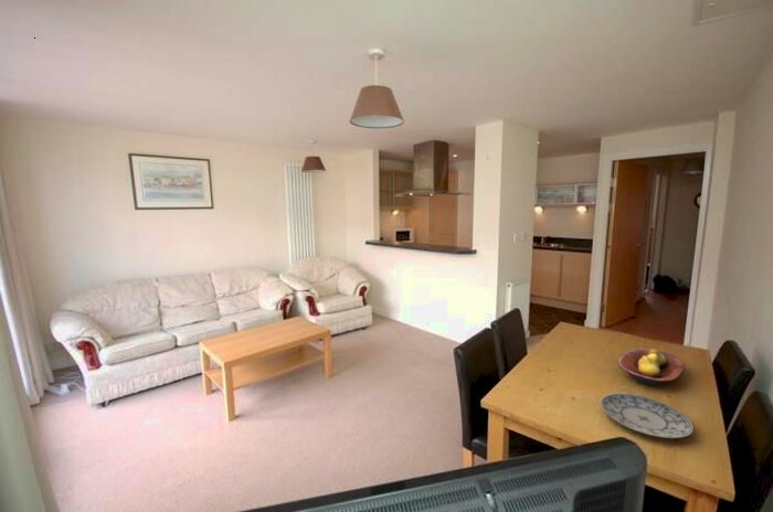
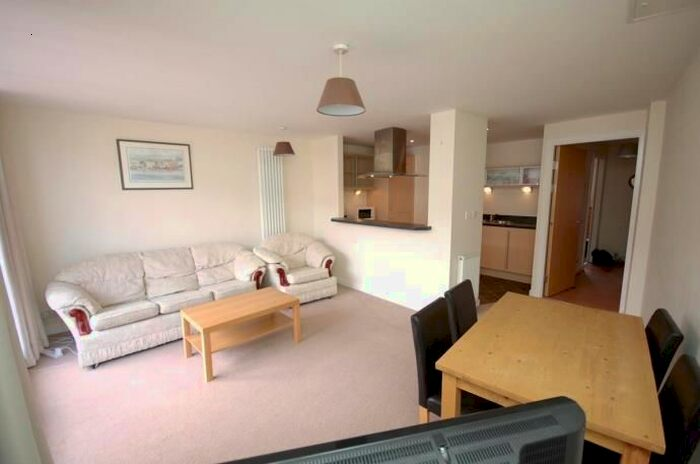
- plate [600,392,695,439]
- fruit bowl [617,348,686,386]
